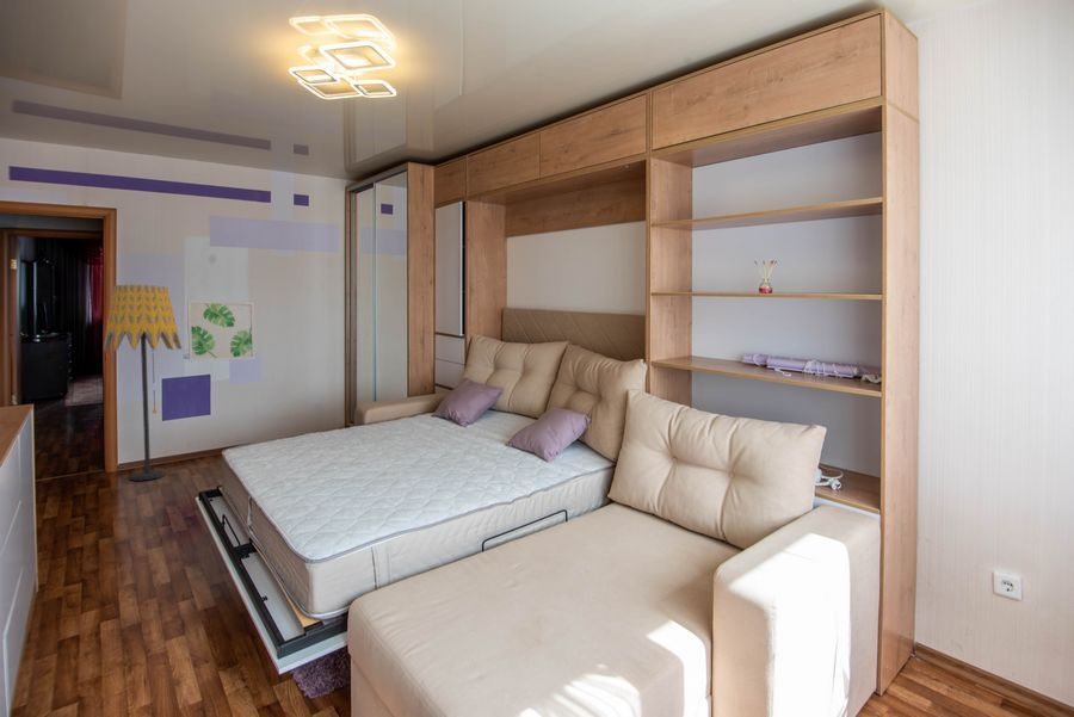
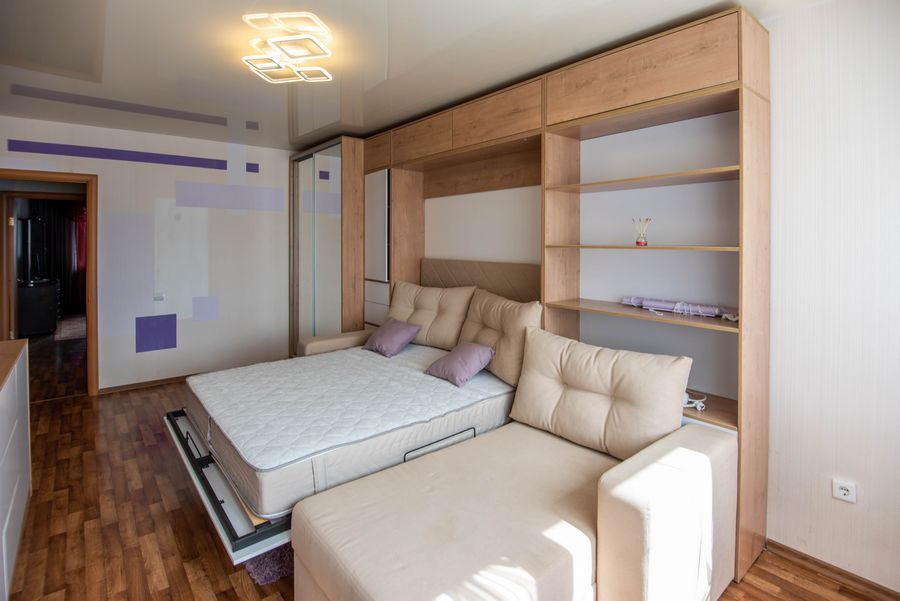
- wall art [186,299,257,363]
- floor lamp [103,284,184,482]
